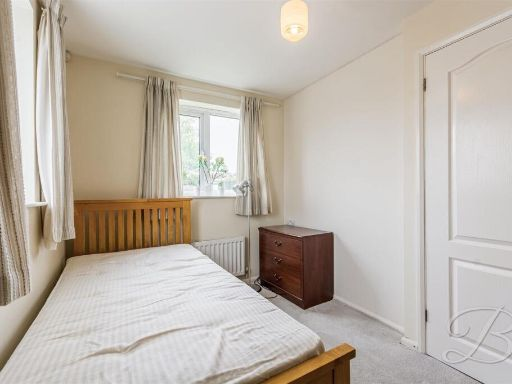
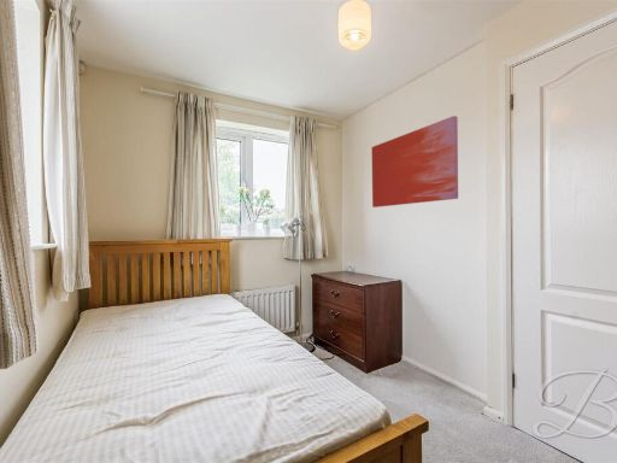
+ wall art [371,115,459,209]
